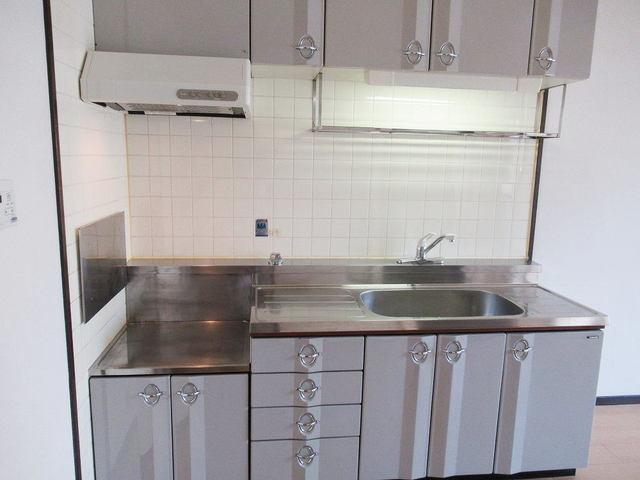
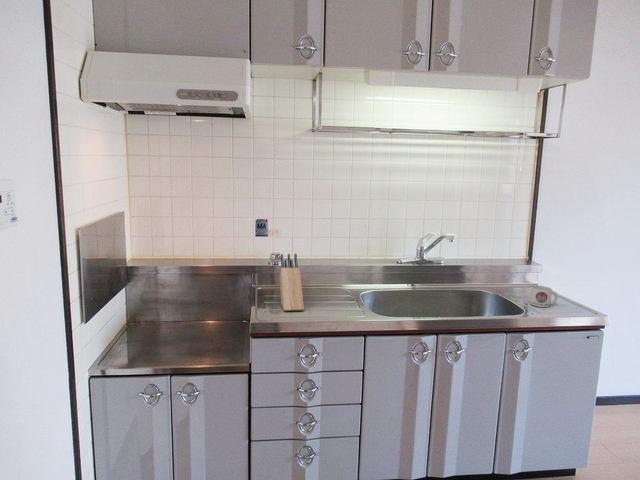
+ knife block [279,253,305,312]
+ mug [529,285,559,308]
